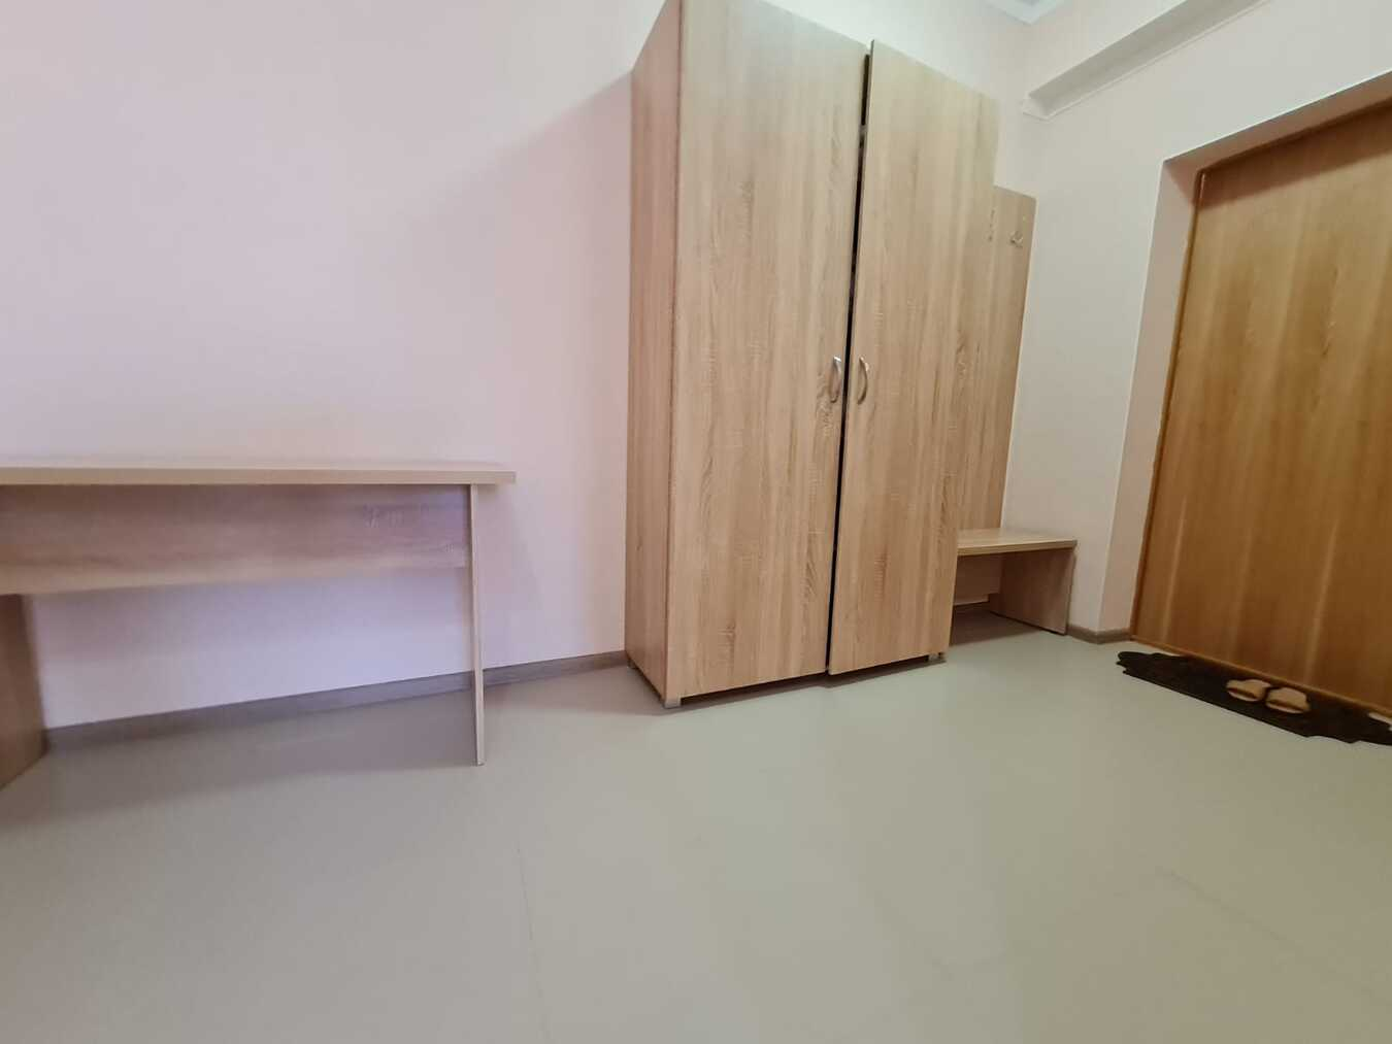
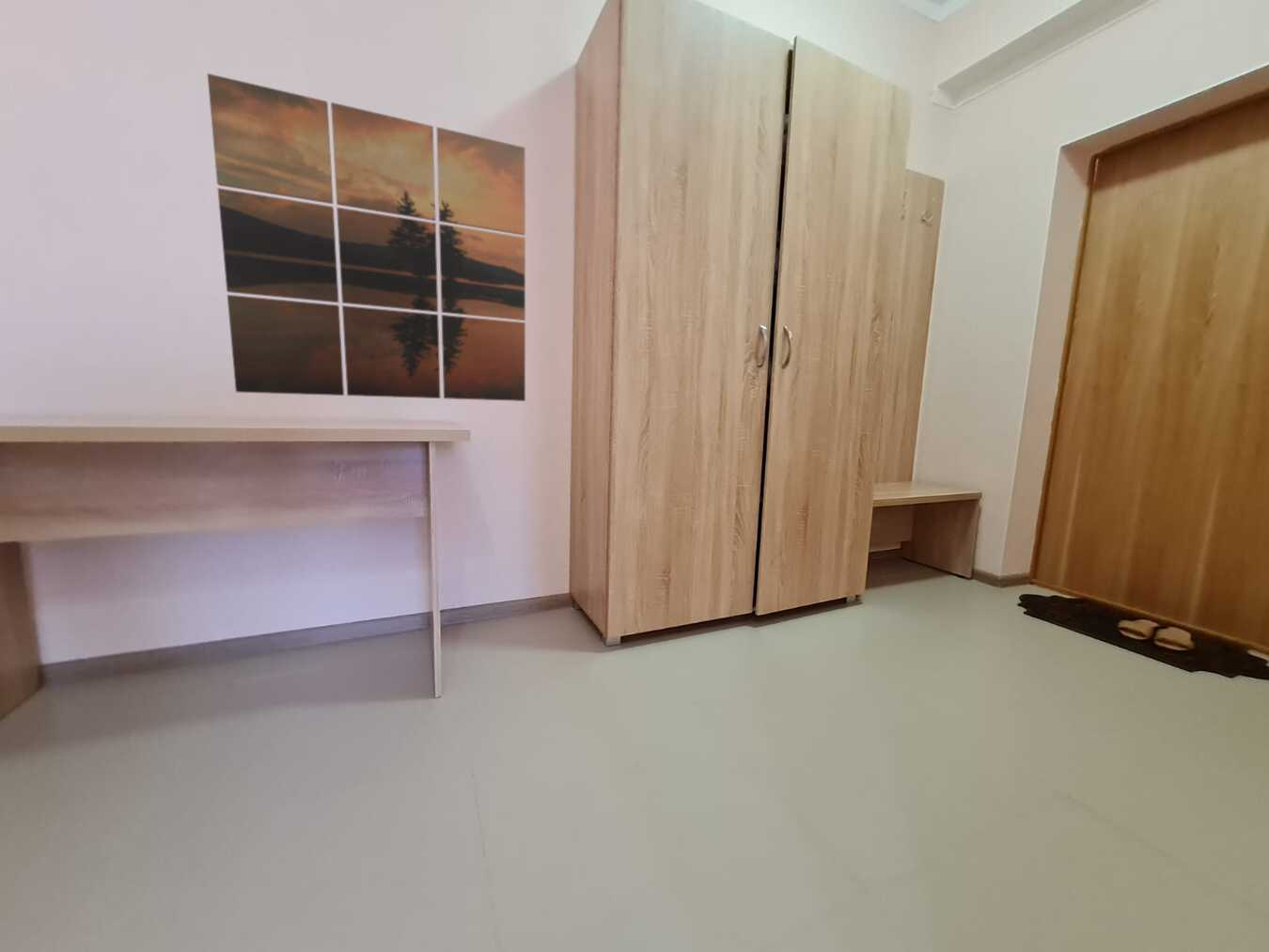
+ wall art [207,72,526,402]
